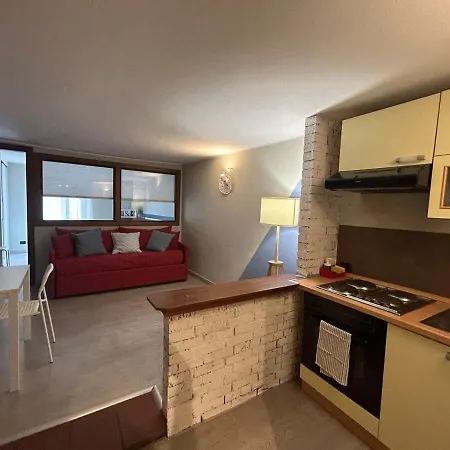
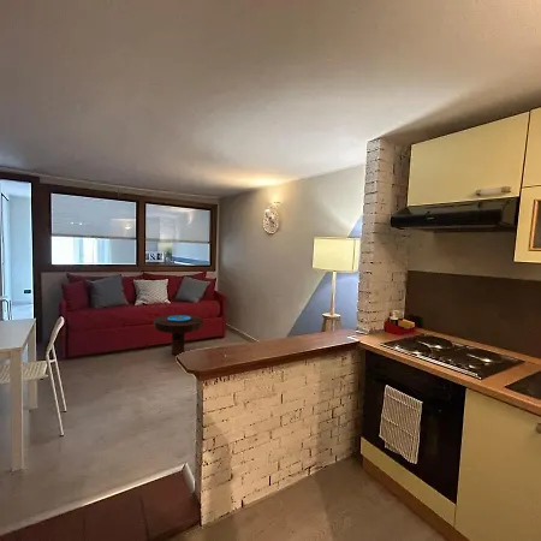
+ side table [153,314,204,356]
